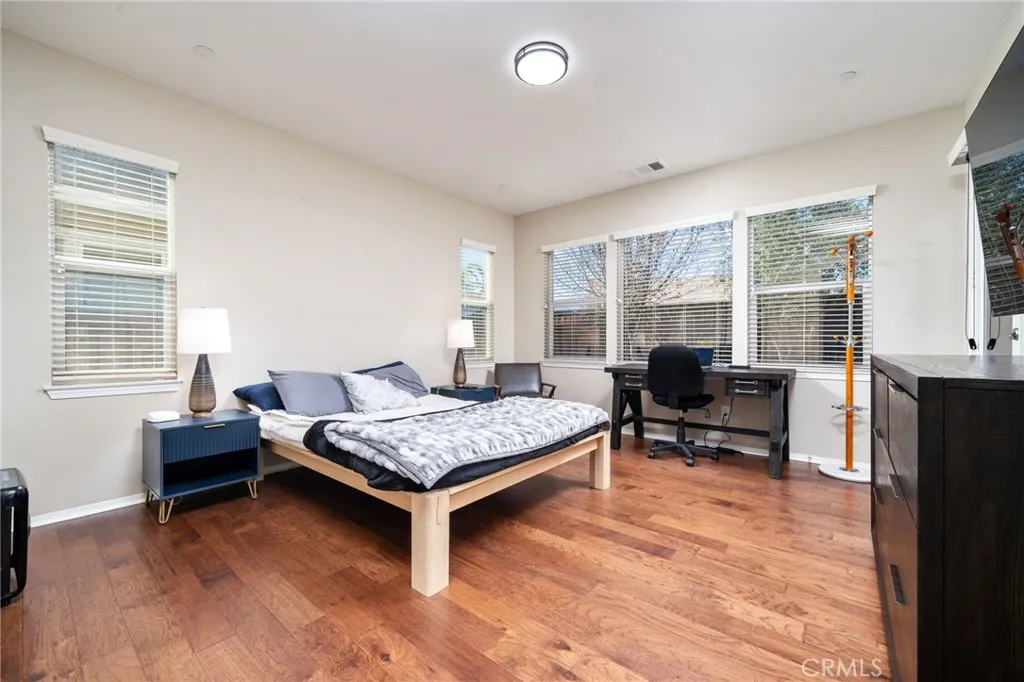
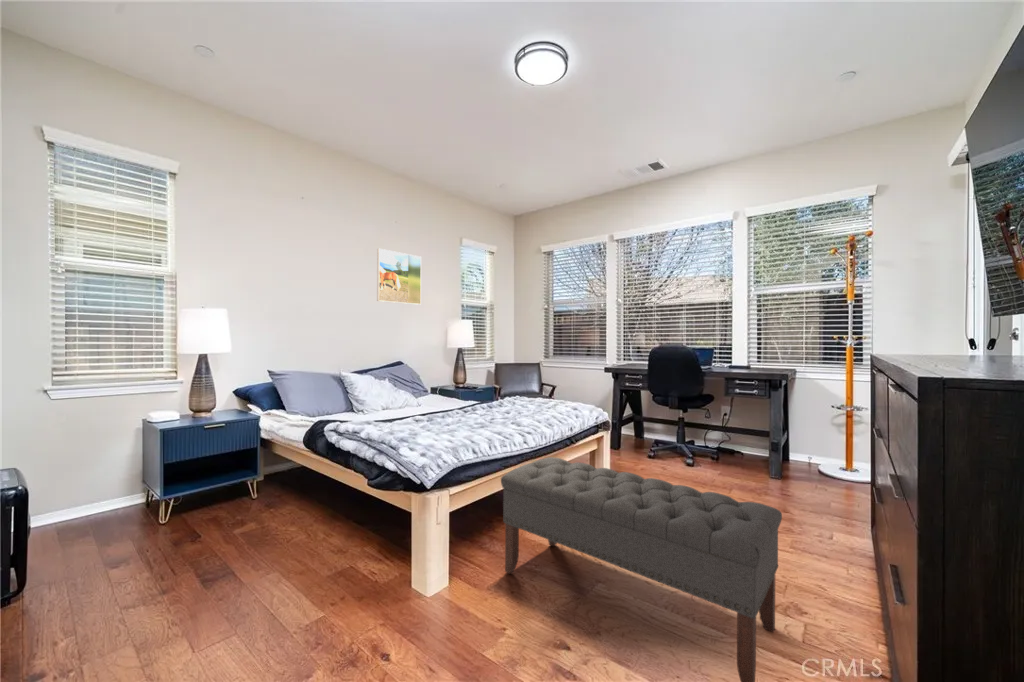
+ bench [500,456,783,682]
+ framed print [376,248,422,306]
